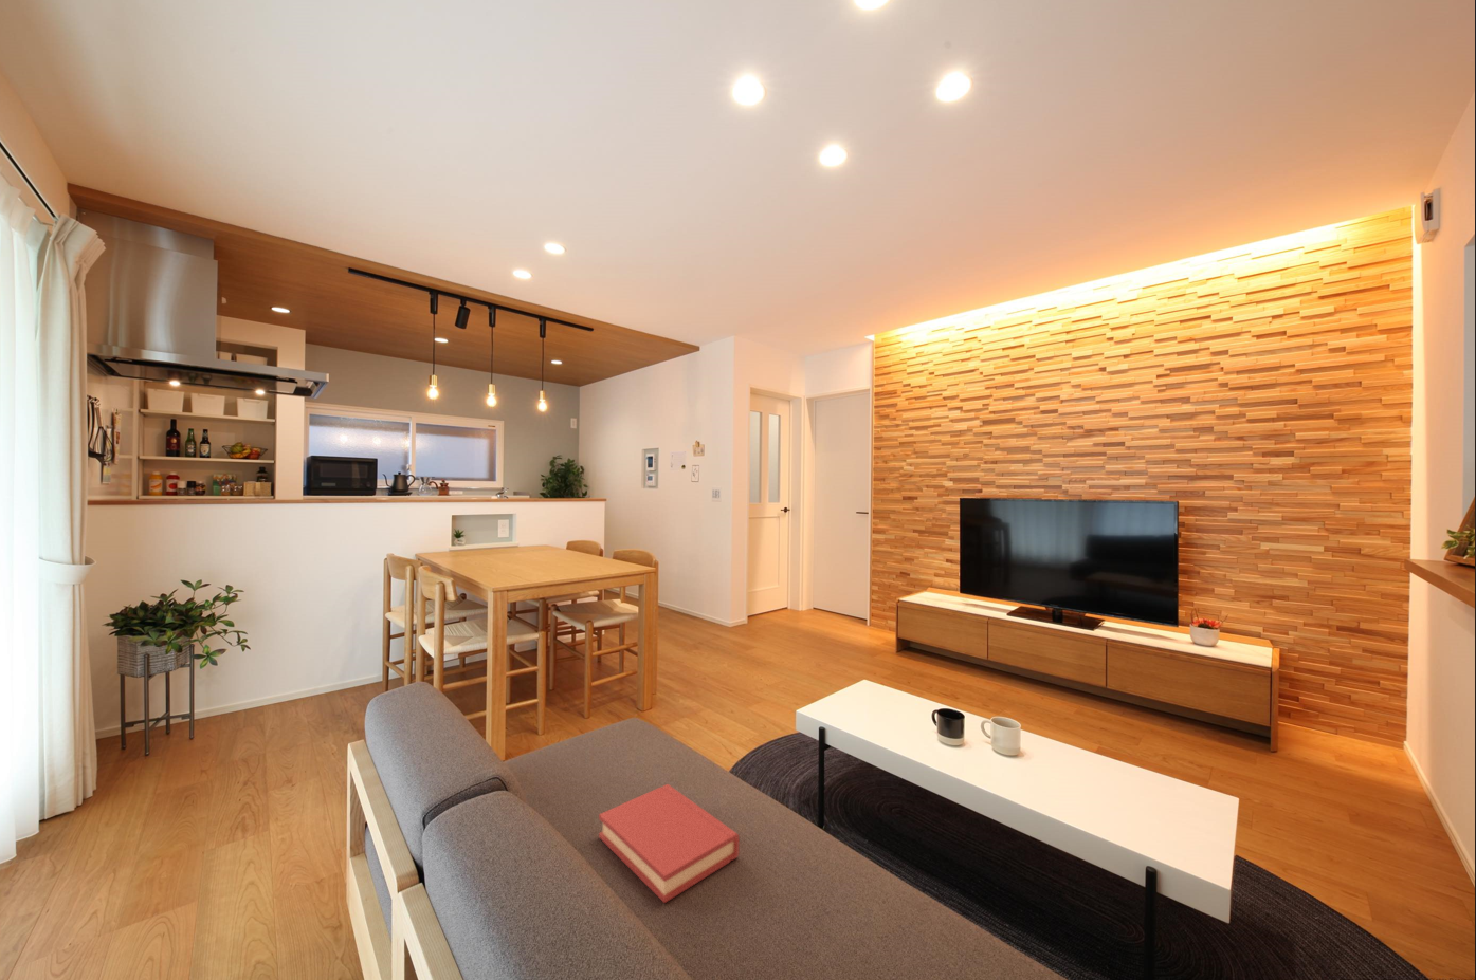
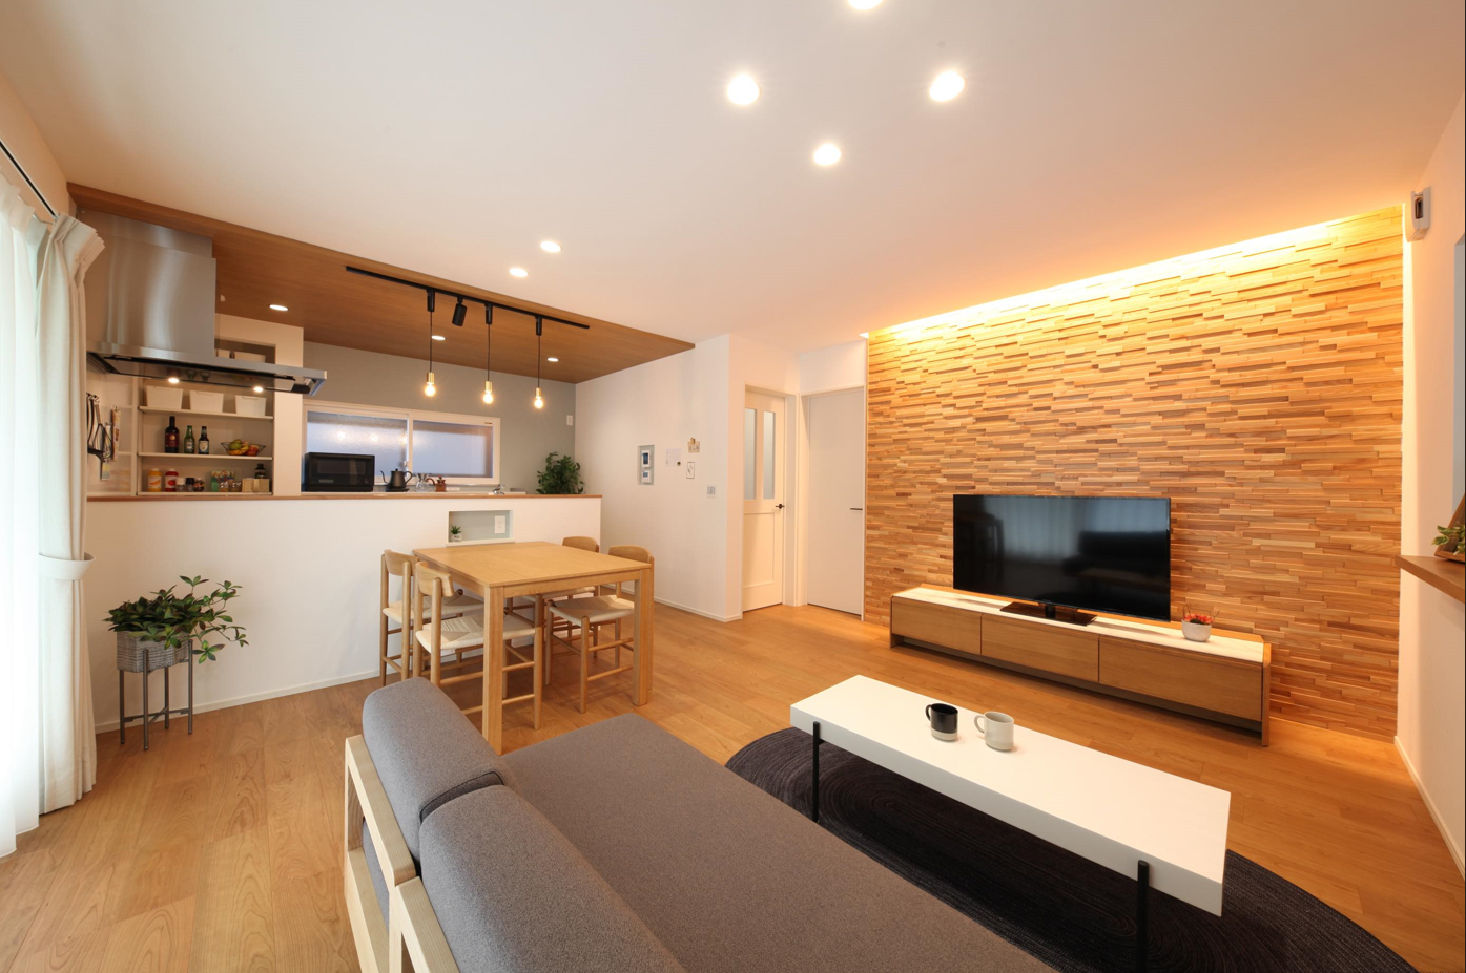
- hardback book [597,783,741,903]
